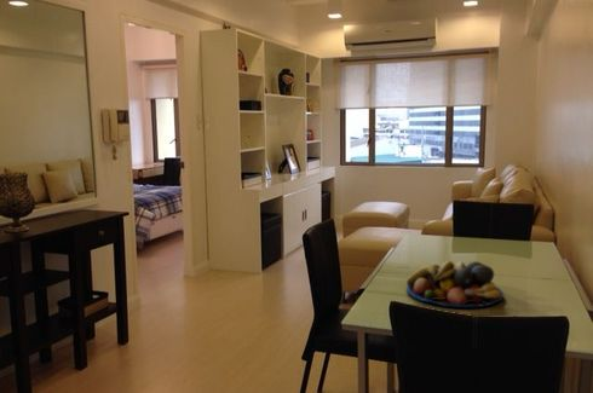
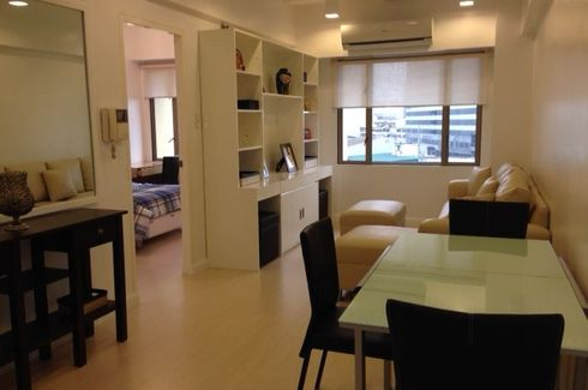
- fruit bowl [405,260,505,308]
